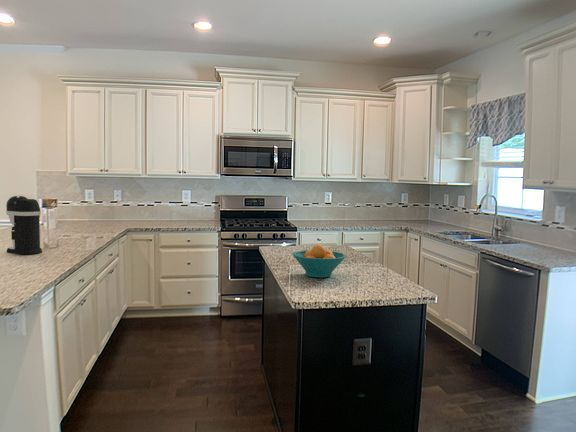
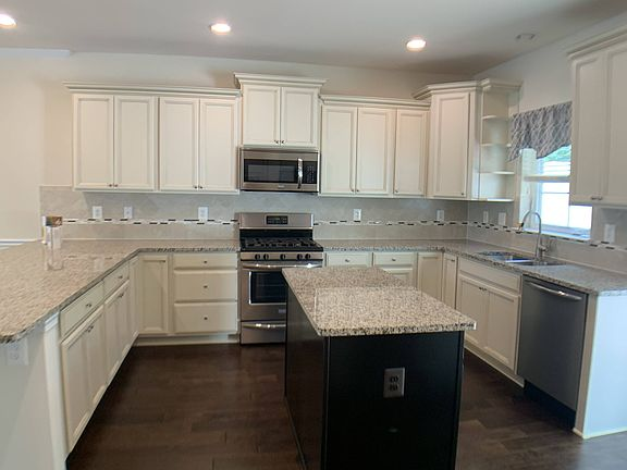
- coffee maker [5,195,43,255]
- fruit bowl [291,244,347,279]
